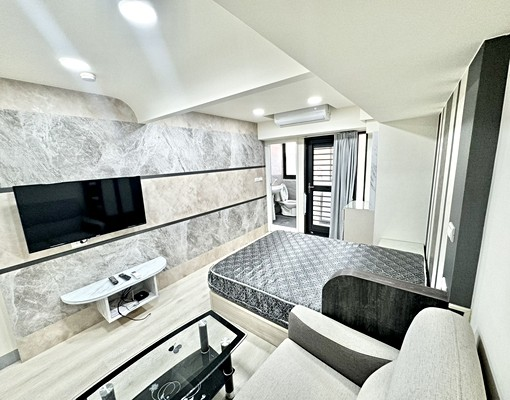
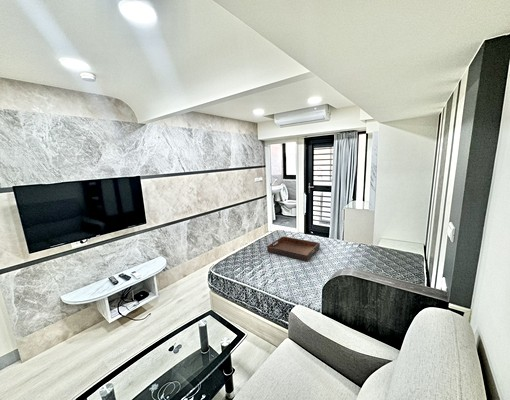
+ serving tray [266,235,321,263]
